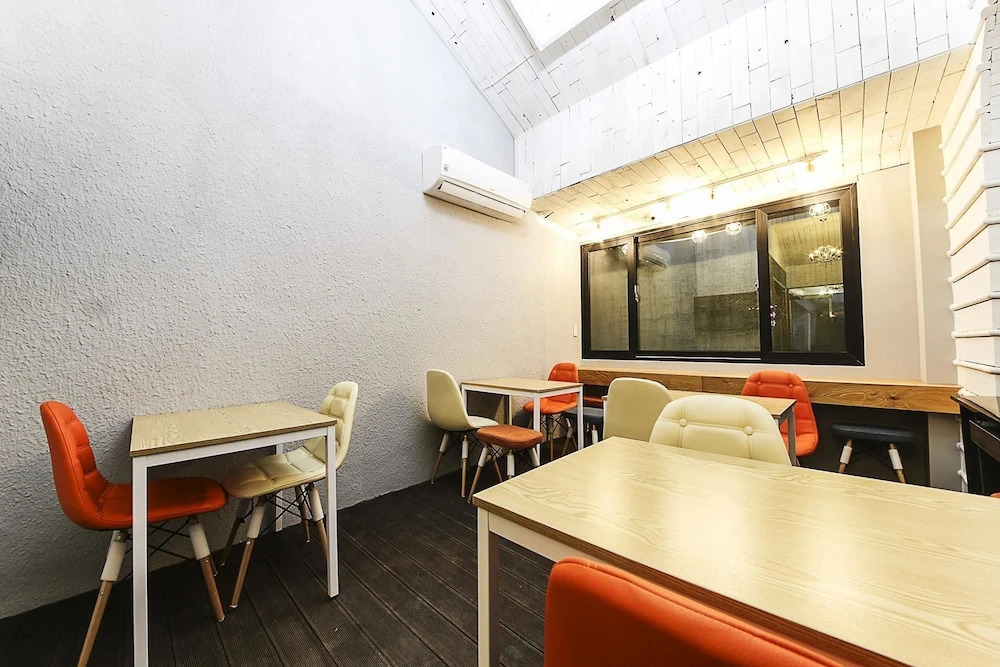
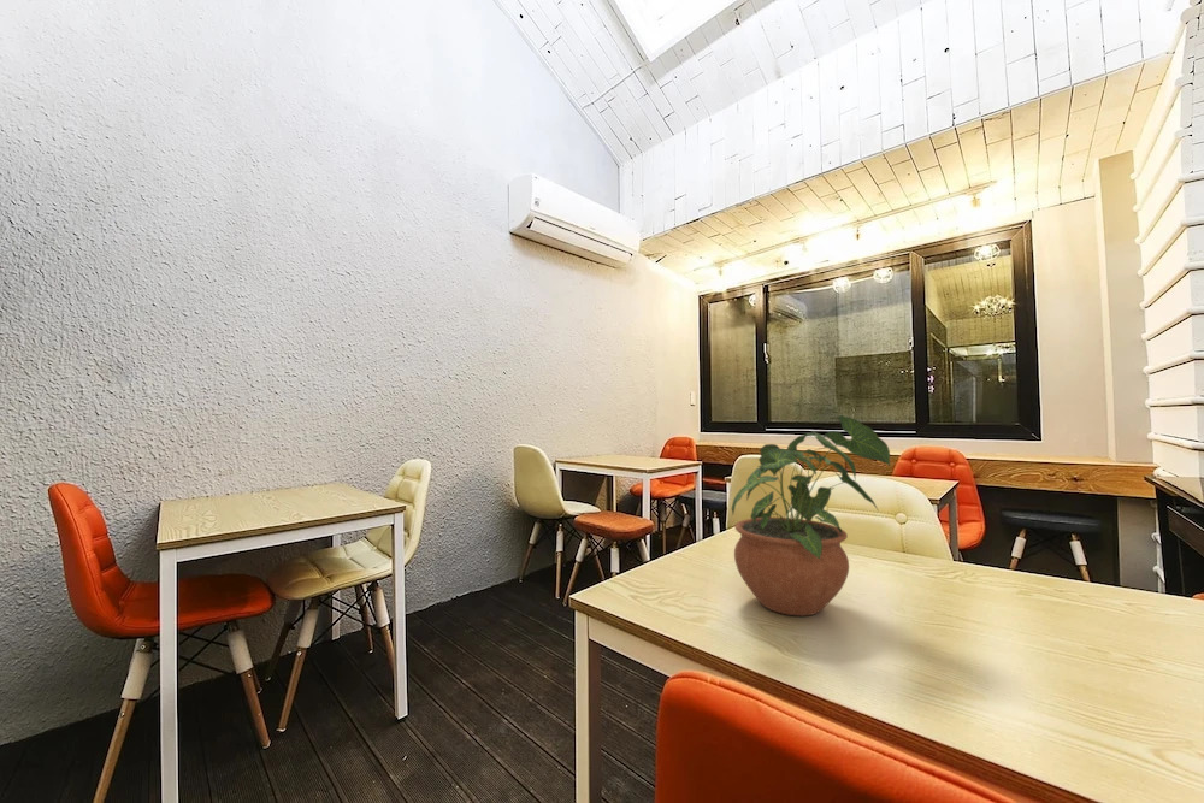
+ potted plant [731,414,891,618]
